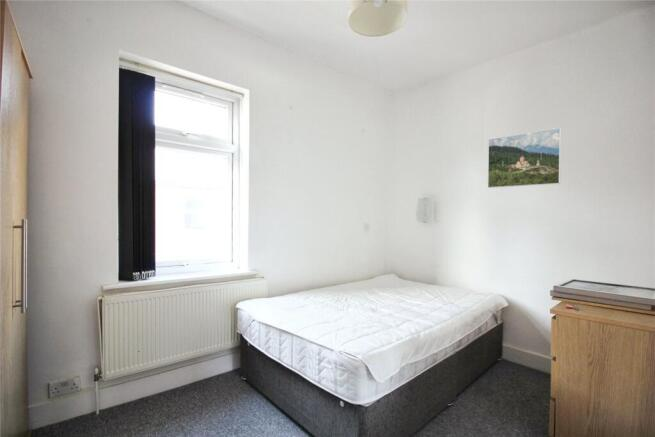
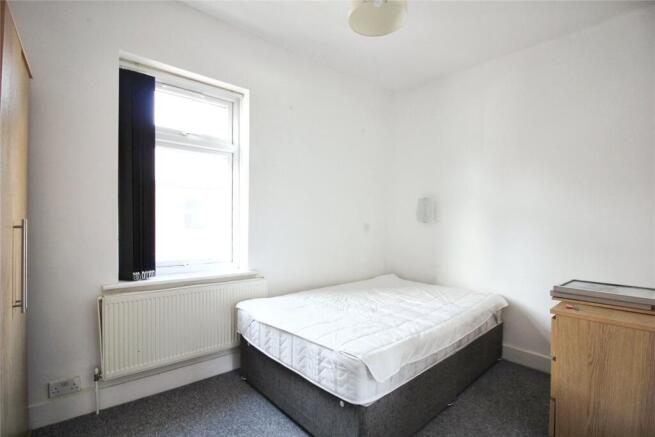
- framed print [487,127,562,189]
